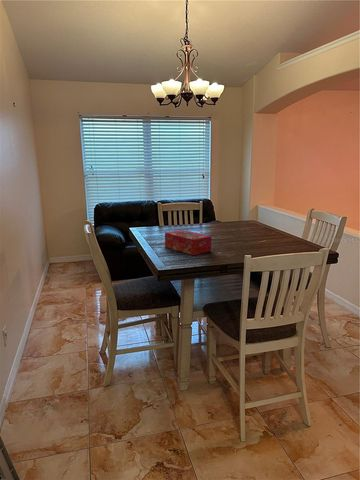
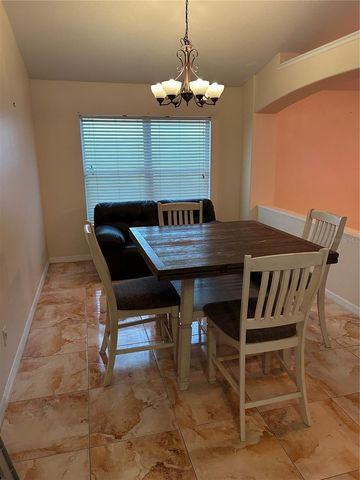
- tissue box [164,229,212,256]
